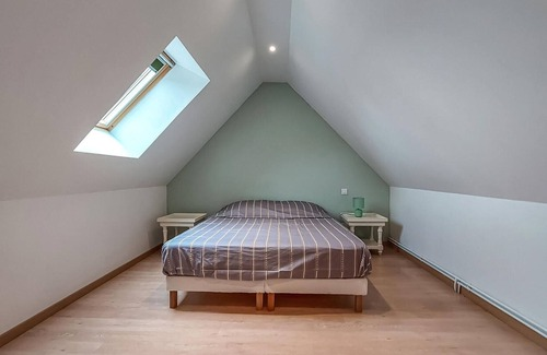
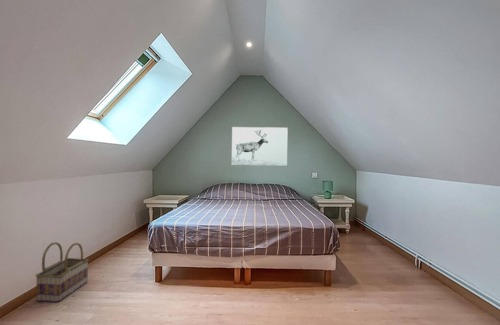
+ basket [35,241,90,303]
+ wall art [231,126,289,167]
